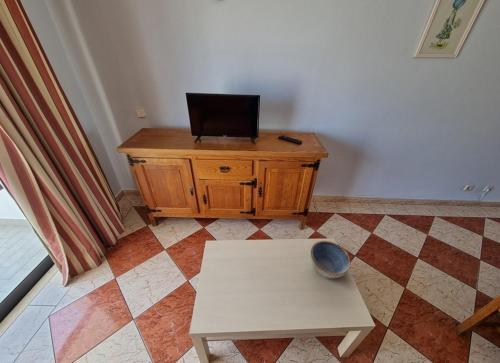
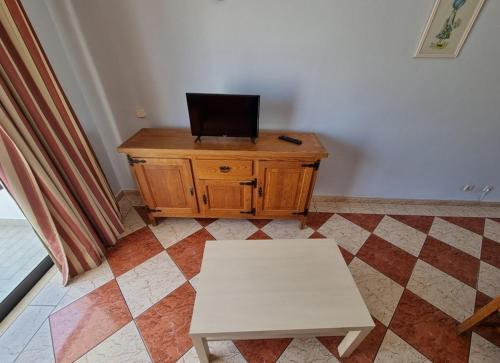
- bowl [309,240,352,279]
